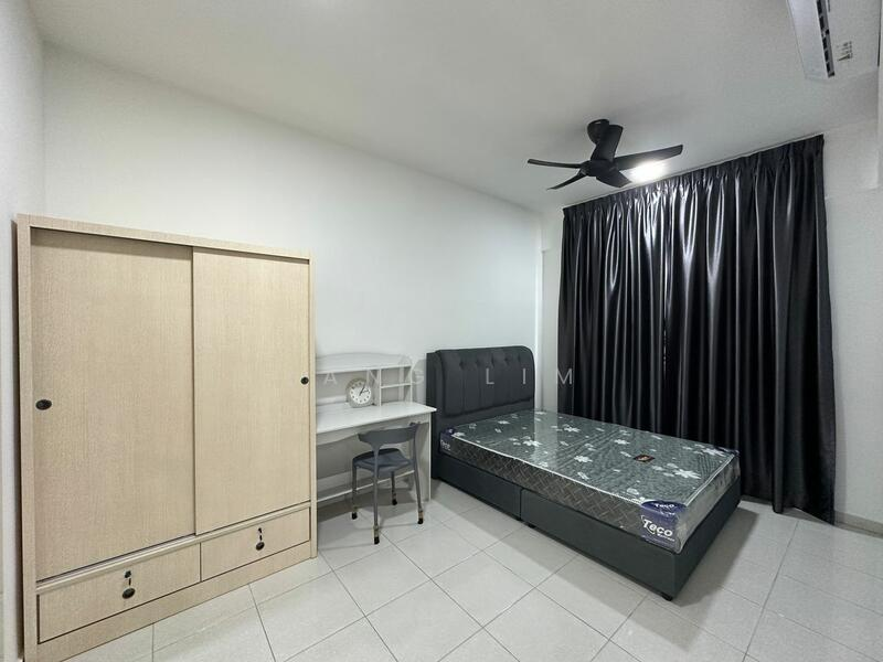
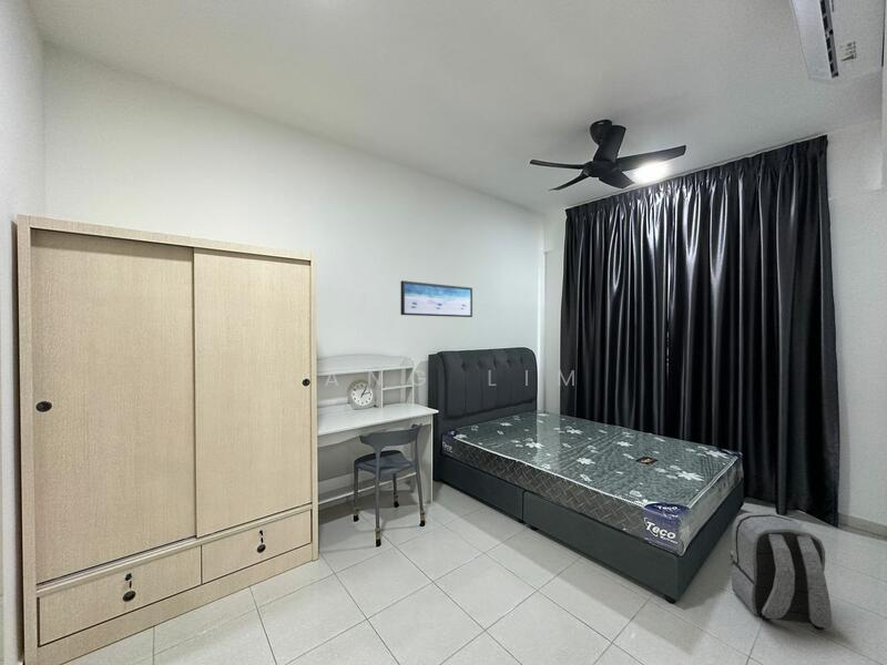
+ wall art [399,279,473,318]
+ backpack [730,511,833,631]
